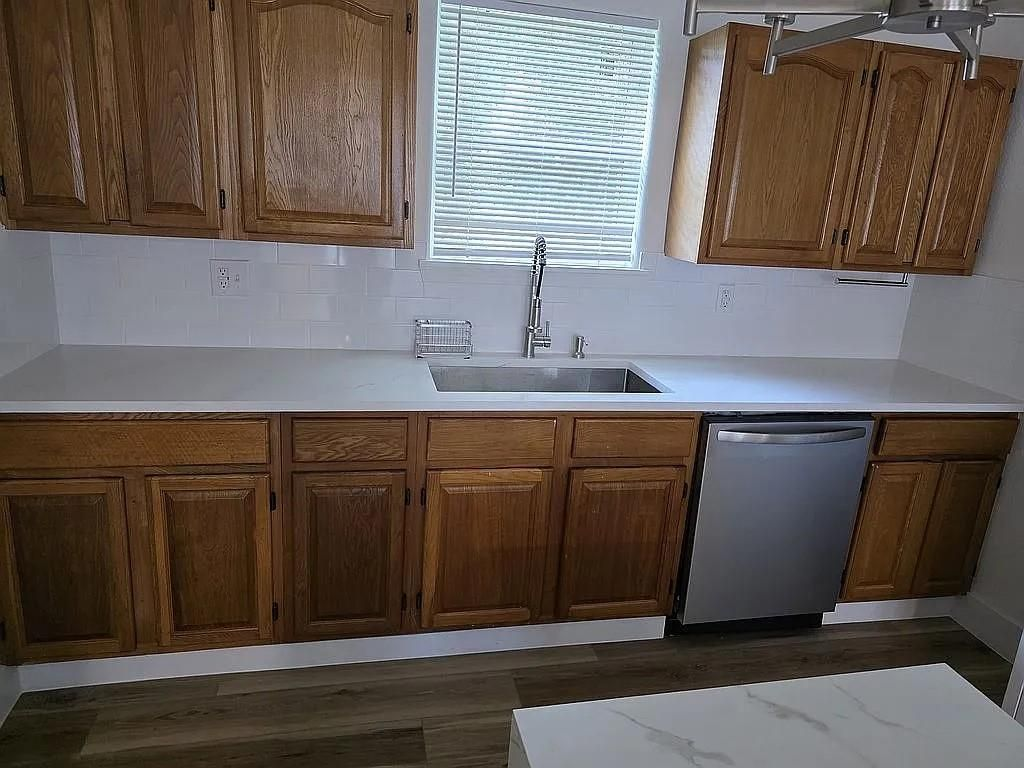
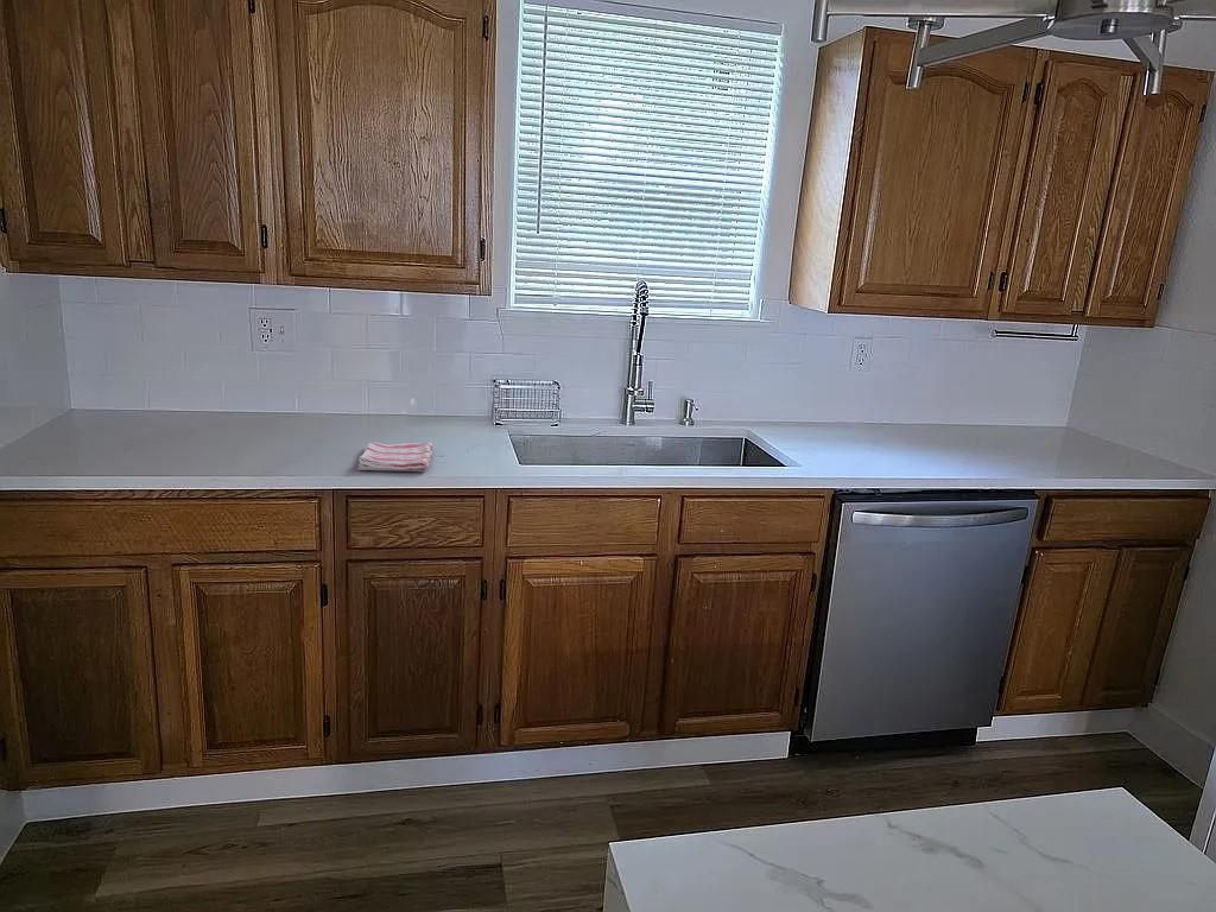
+ dish towel [356,441,435,473]
